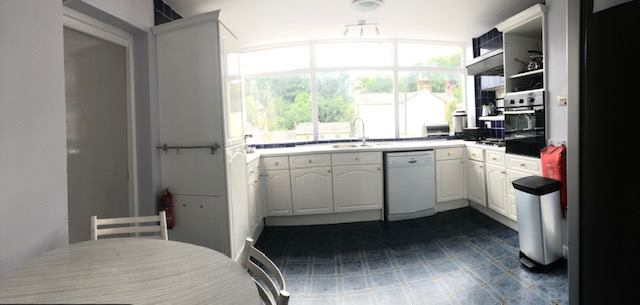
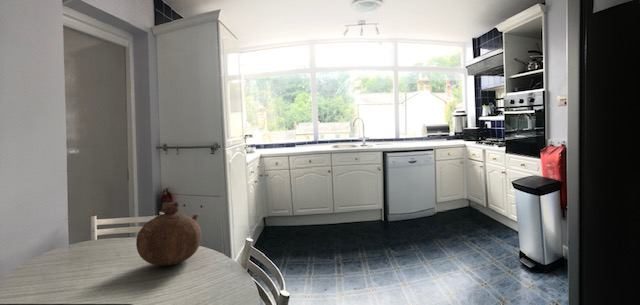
+ teapot [135,201,202,266]
